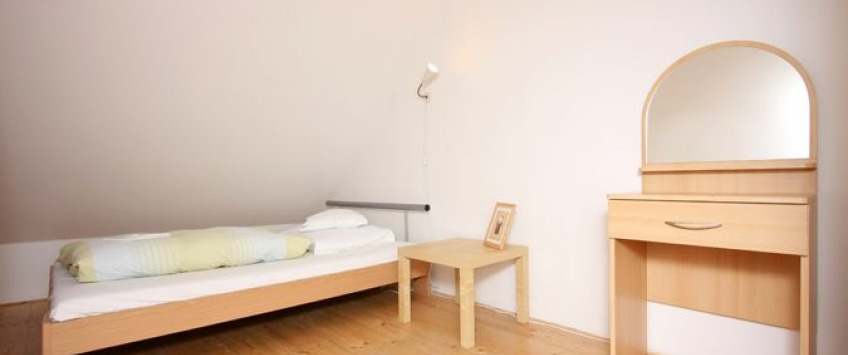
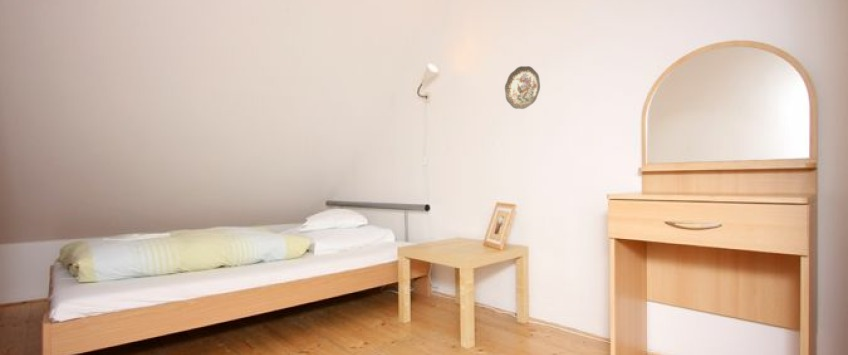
+ decorative plate [504,65,541,110]
